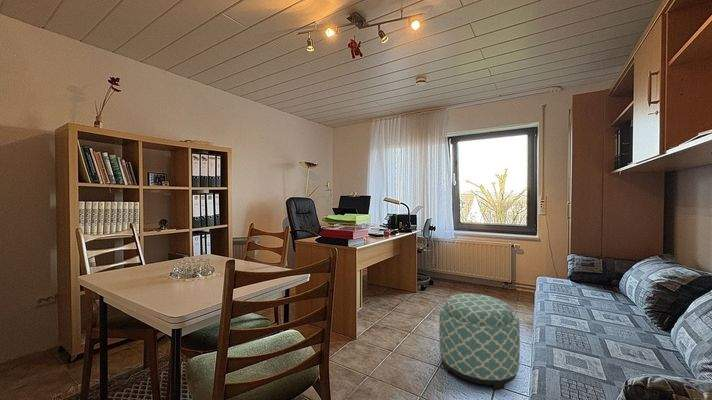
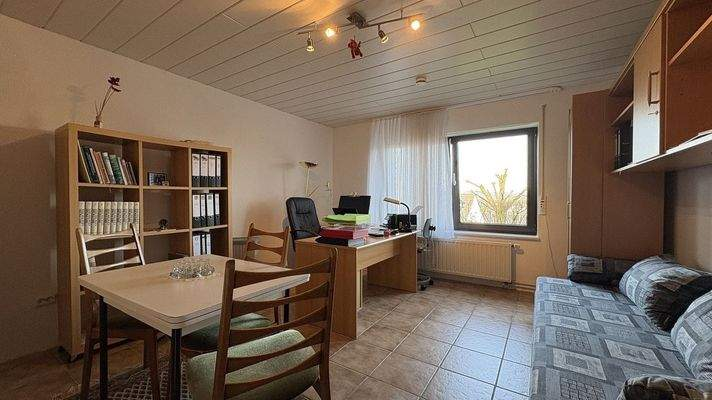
- ottoman [438,292,521,391]
